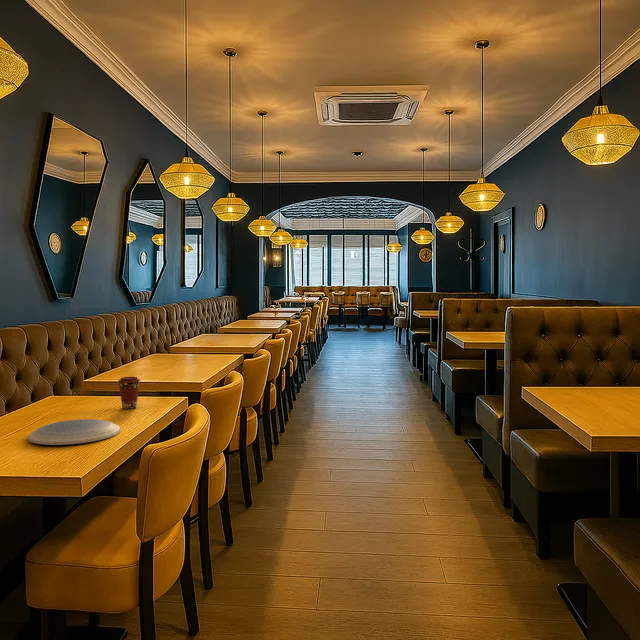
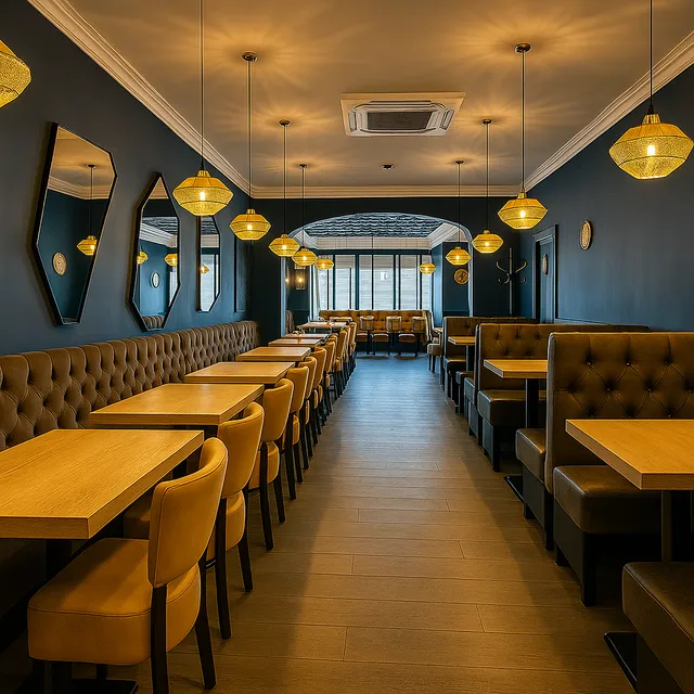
- coffee cup [117,376,141,410]
- plate [27,418,122,446]
